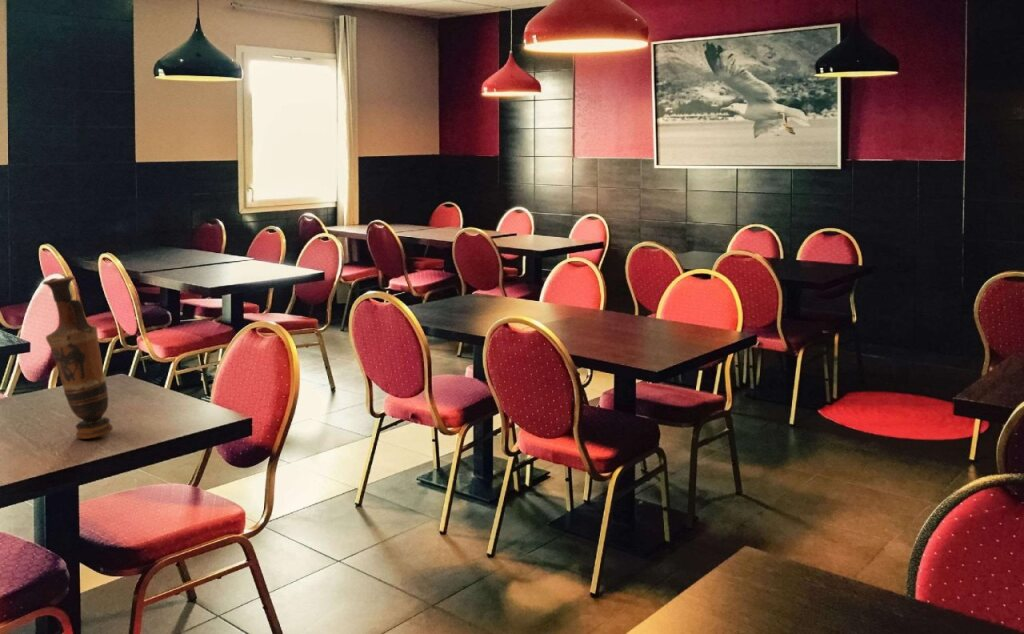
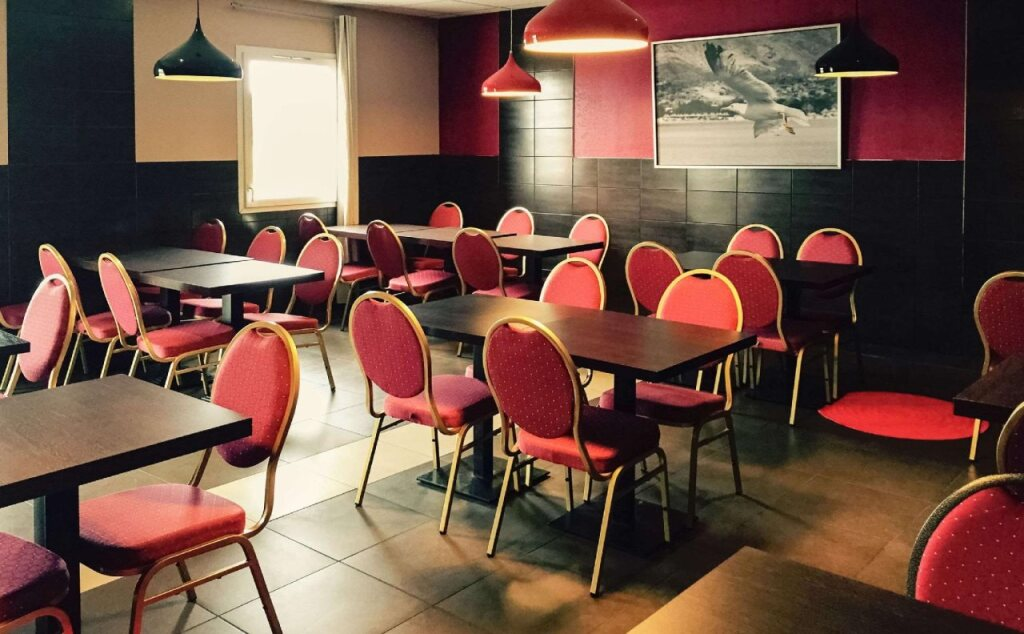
- vase [42,275,114,440]
